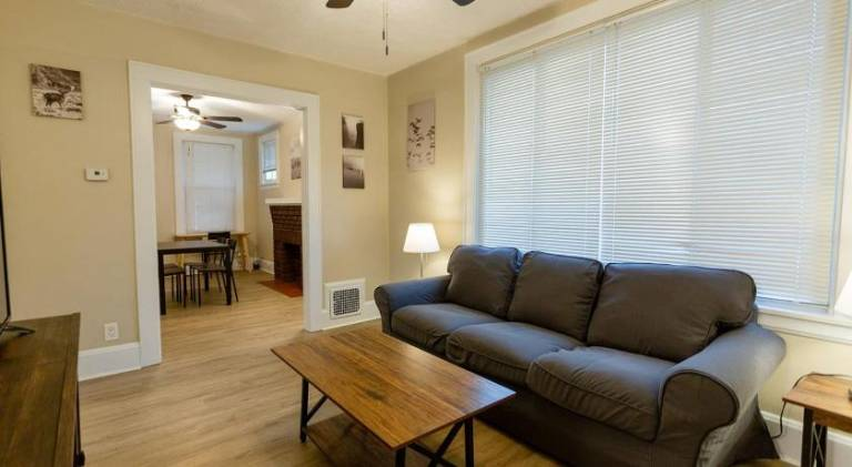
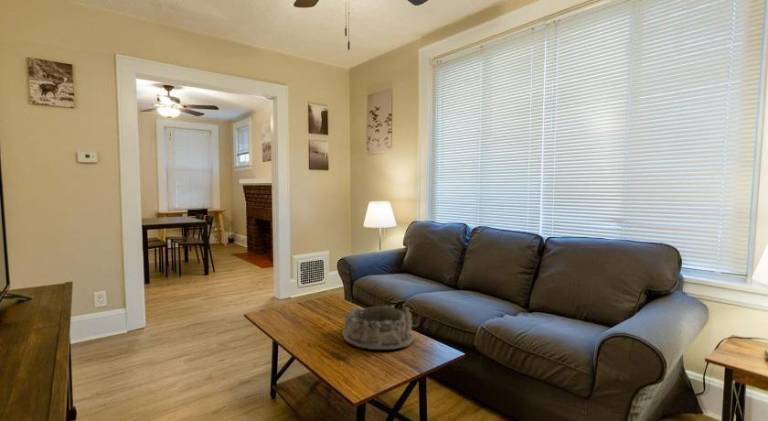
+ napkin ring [341,304,415,351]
